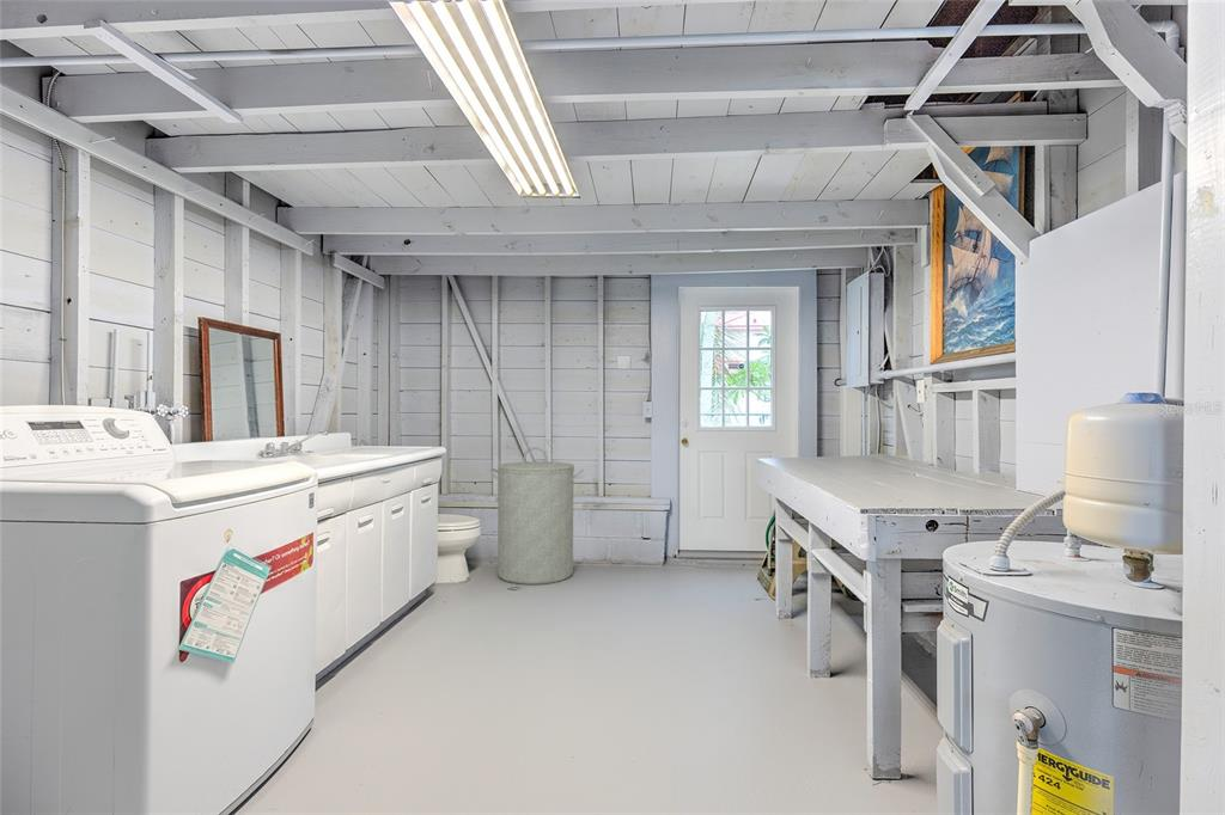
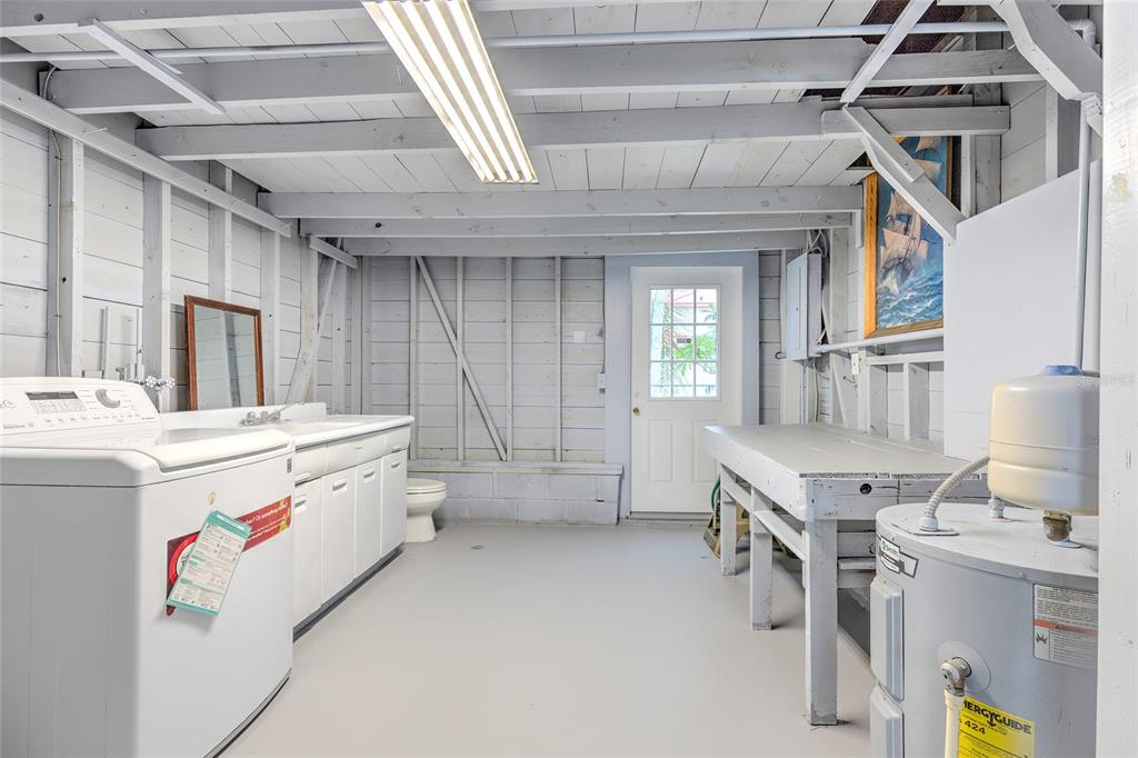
- laundry hamper [489,446,585,586]
